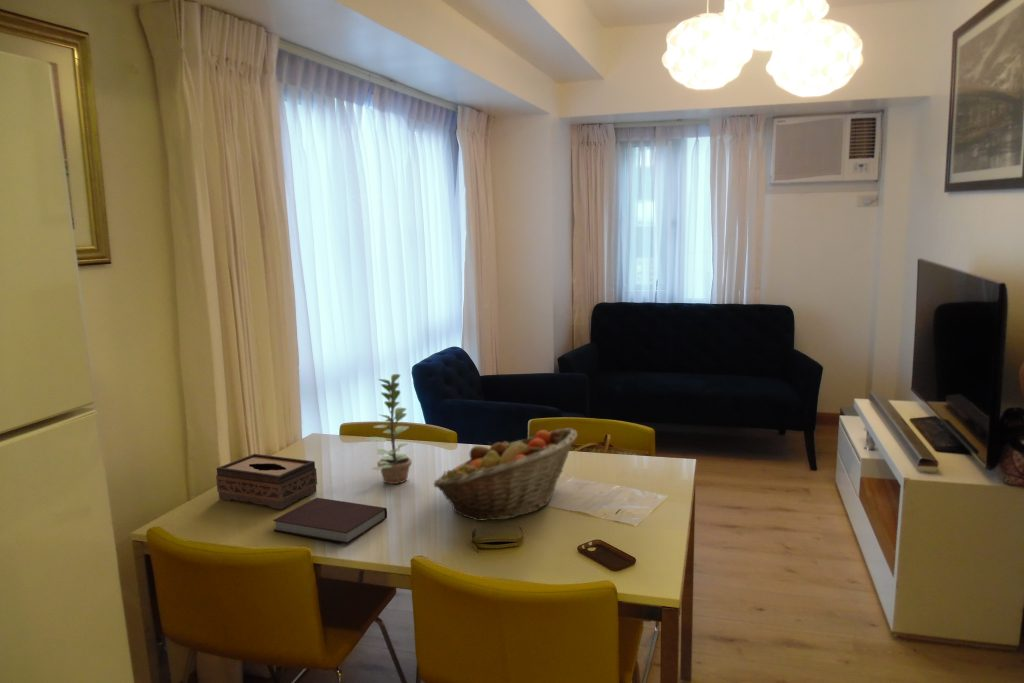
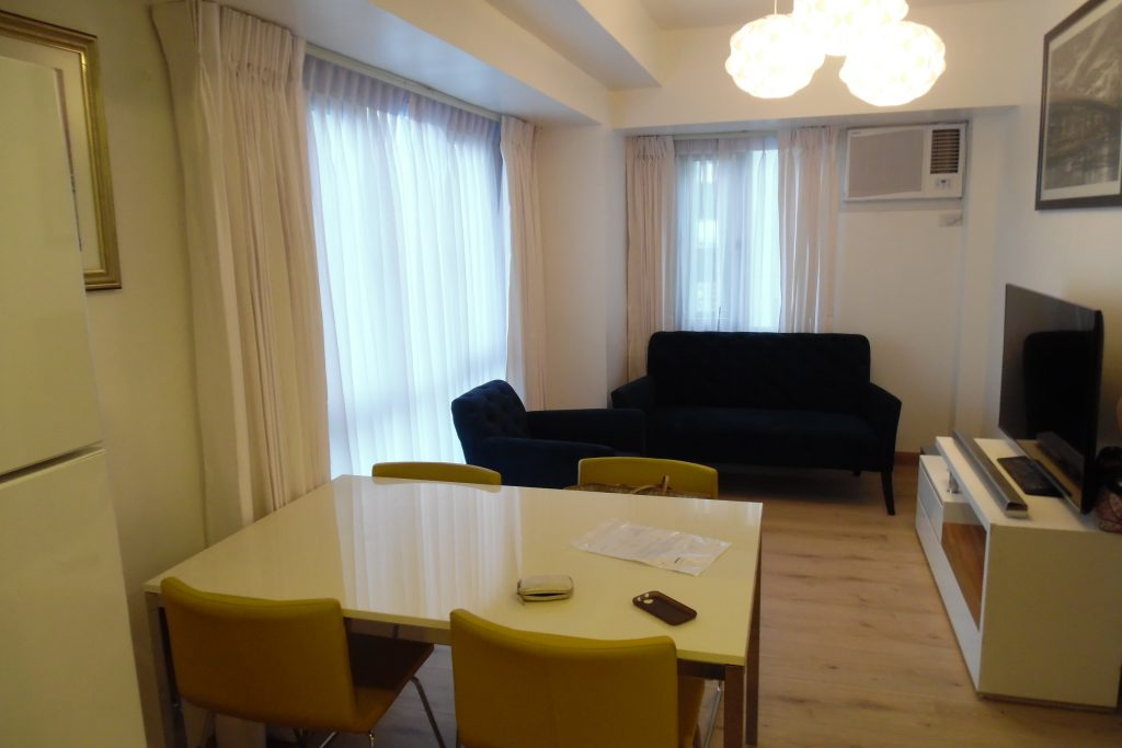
- tissue box [215,453,318,510]
- plant [366,373,413,485]
- fruit basket [433,427,578,522]
- notebook [272,497,388,545]
